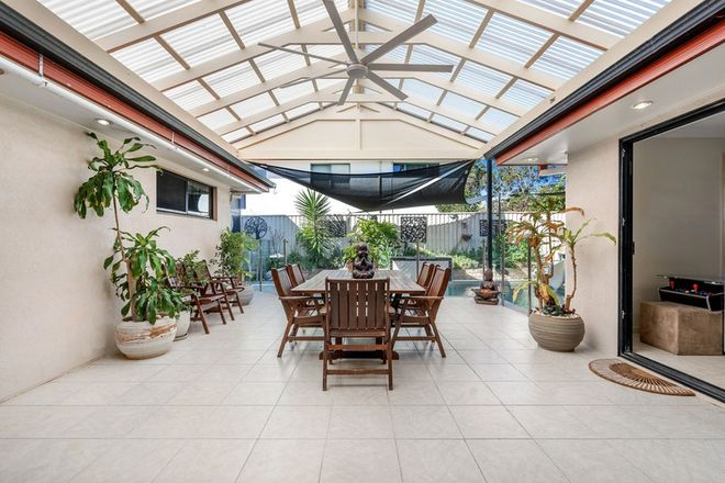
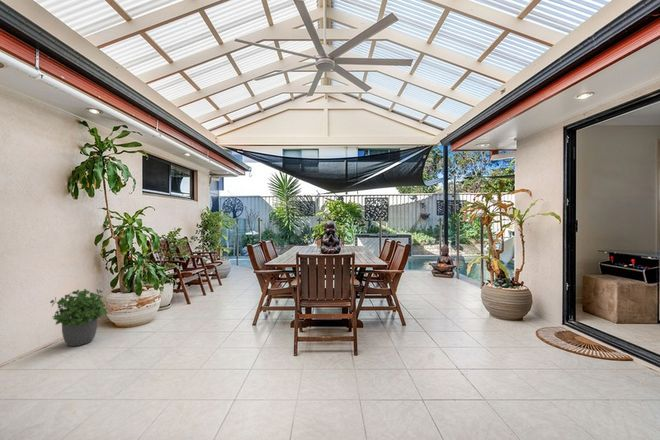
+ potted plant [49,288,109,347]
